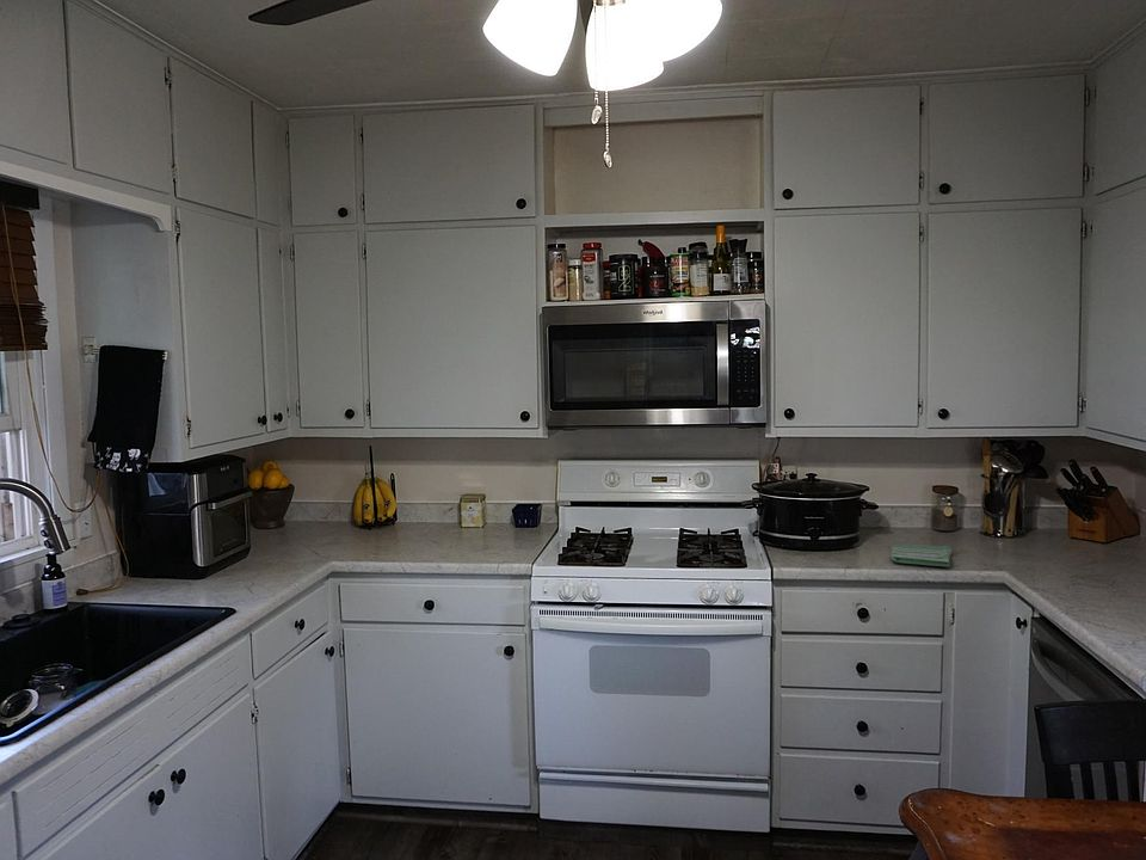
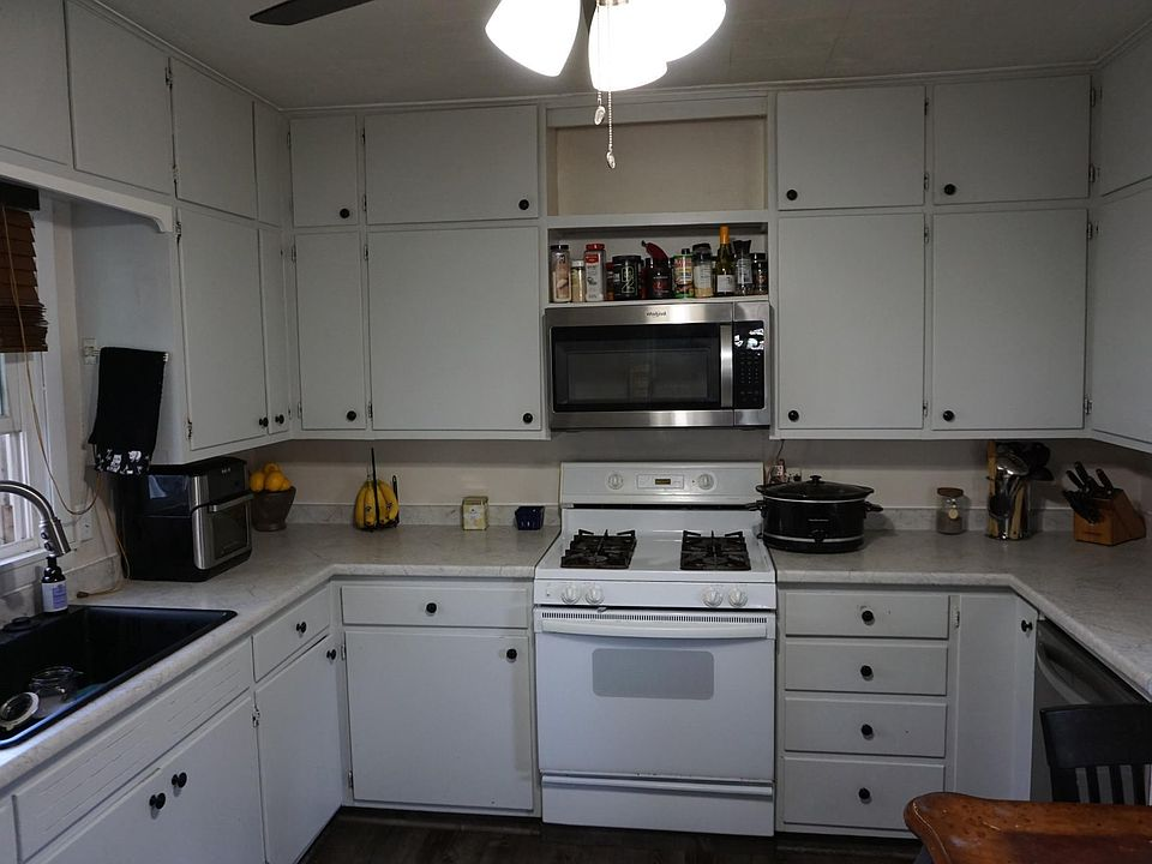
- dish towel [889,542,953,569]
